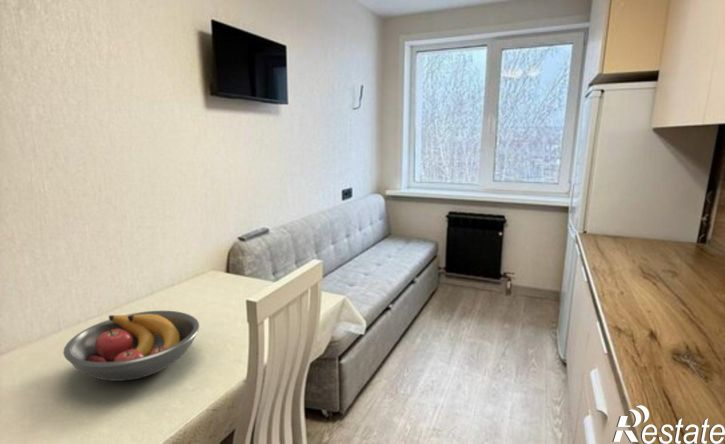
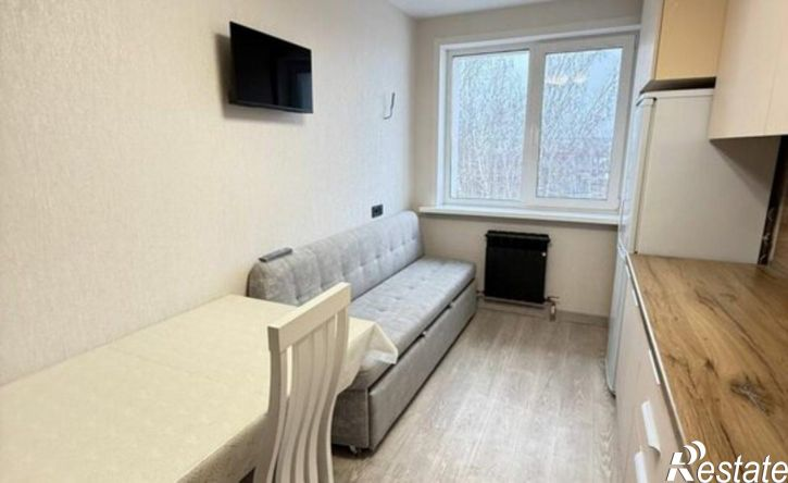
- fruit bowl [62,310,200,382]
